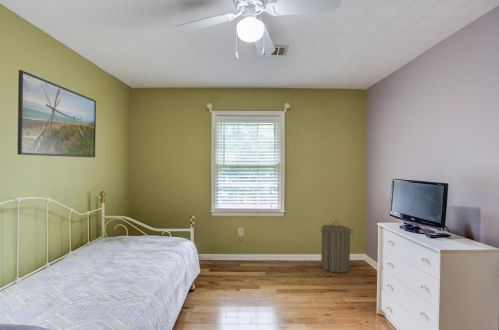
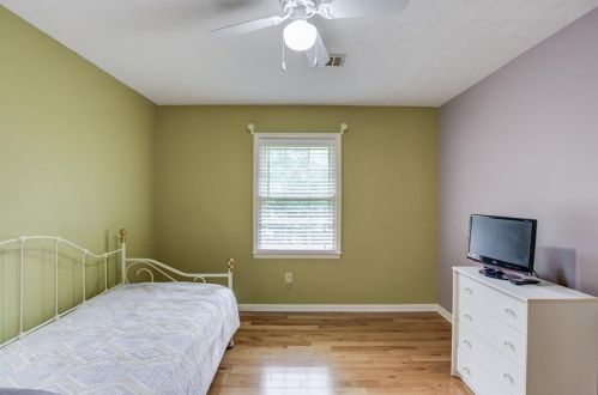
- laundry hamper [318,221,354,274]
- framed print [17,69,97,158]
